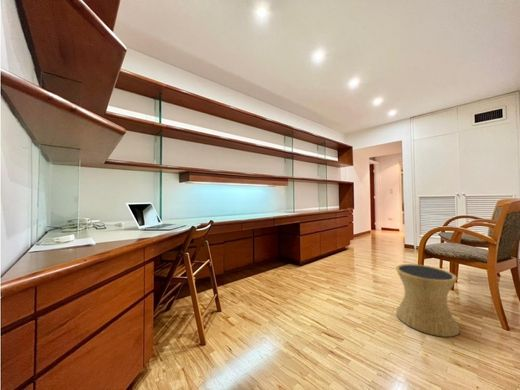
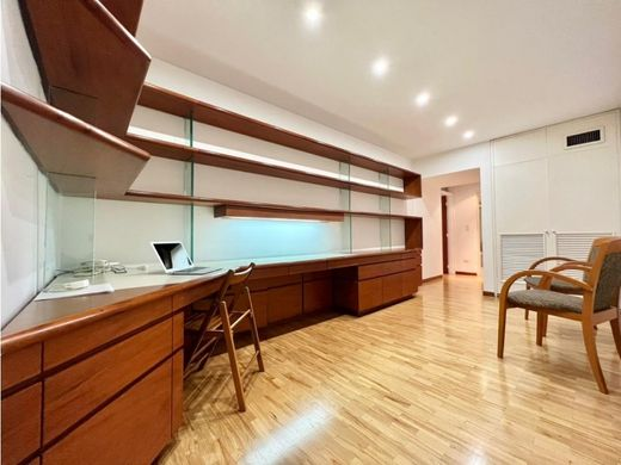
- side table [395,263,460,338]
